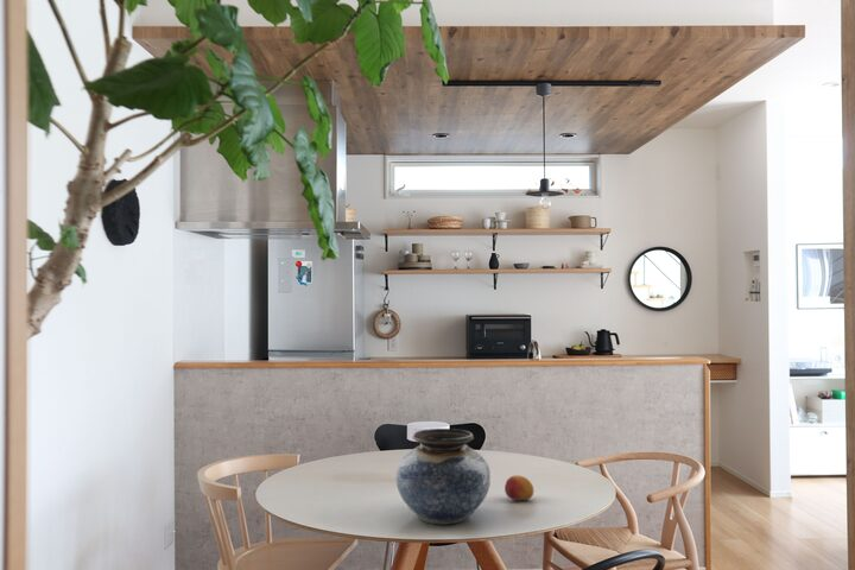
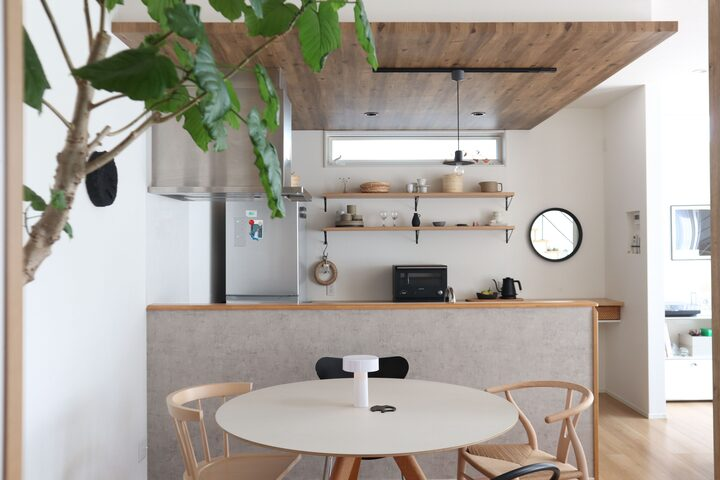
- fruit [504,474,534,501]
- vase [395,428,492,526]
